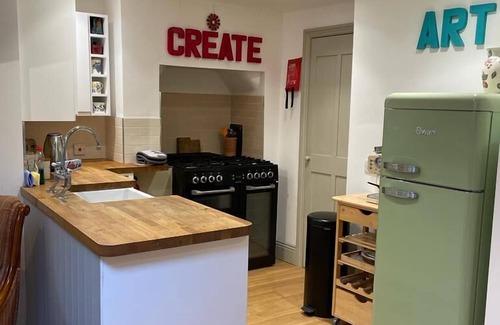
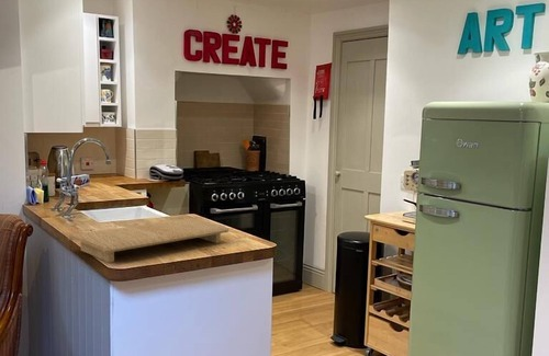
+ cutting board [67,217,229,263]
